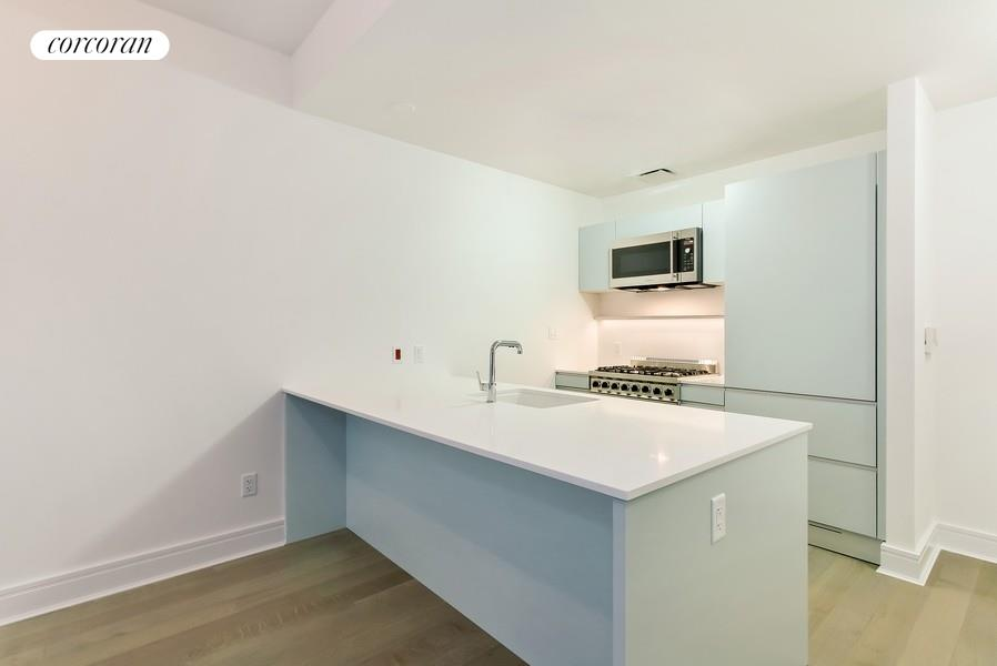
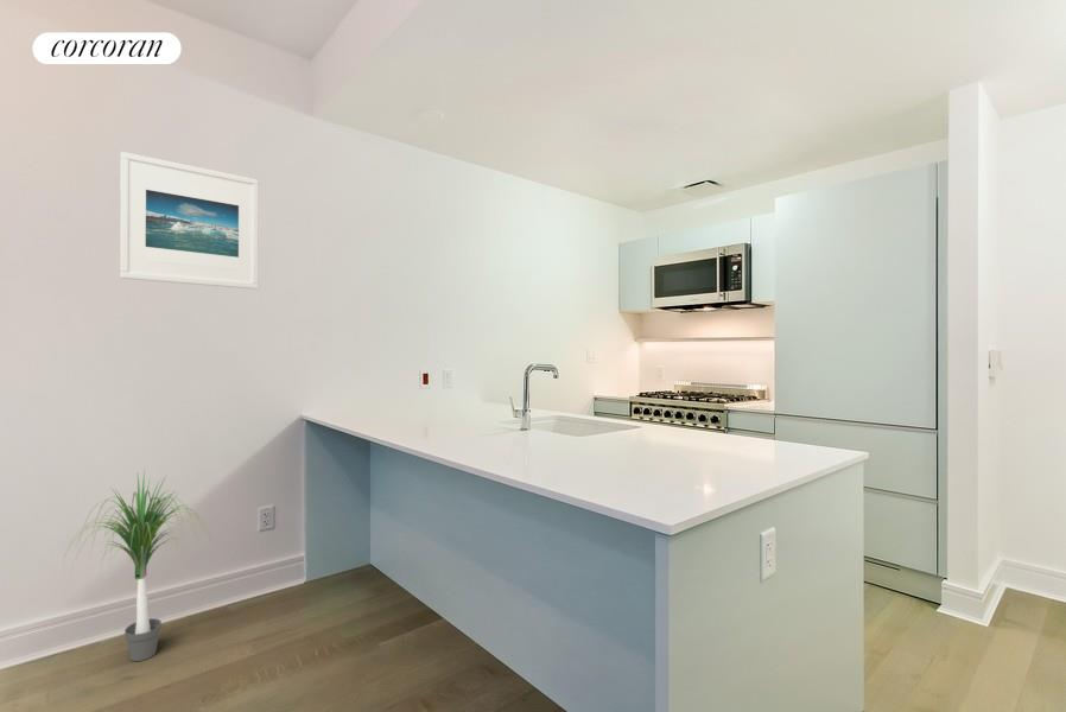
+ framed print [119,151,260,291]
+ potted plant [62,470,210,662]
